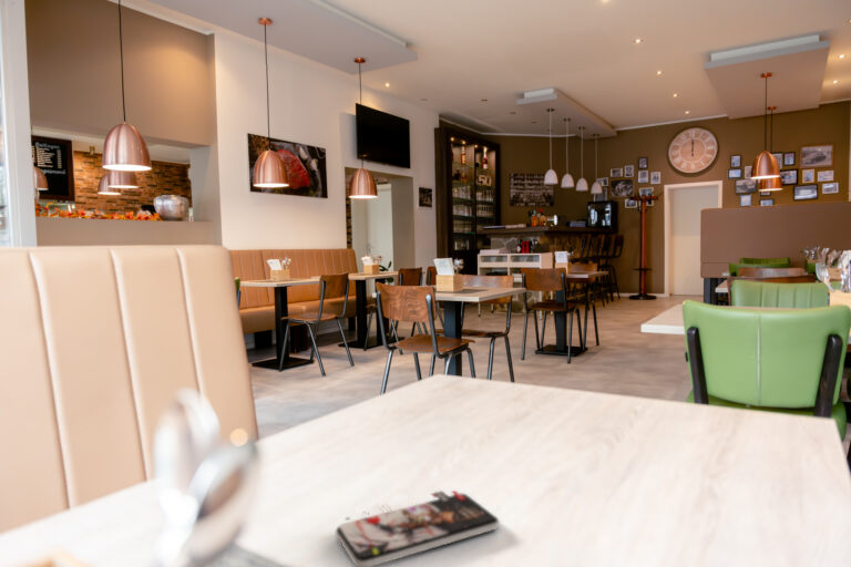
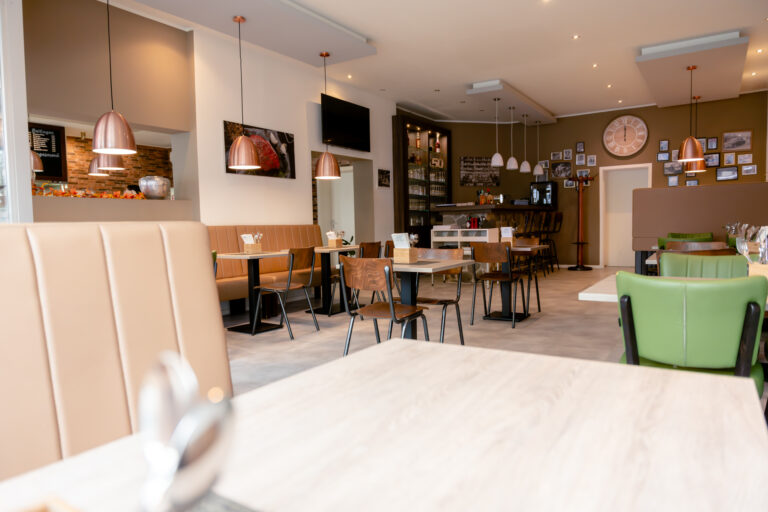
- smartphone [335,489,501,567]
